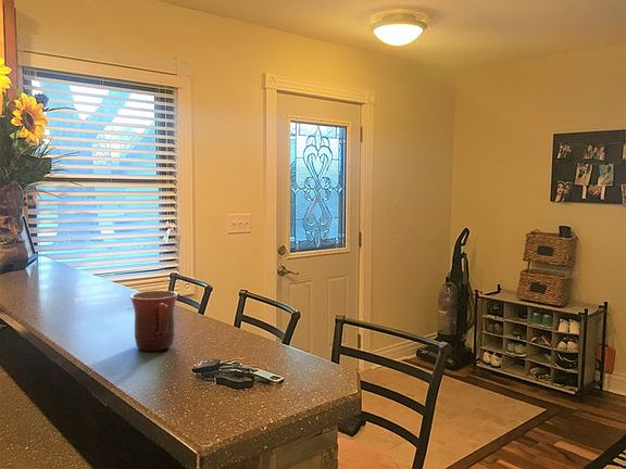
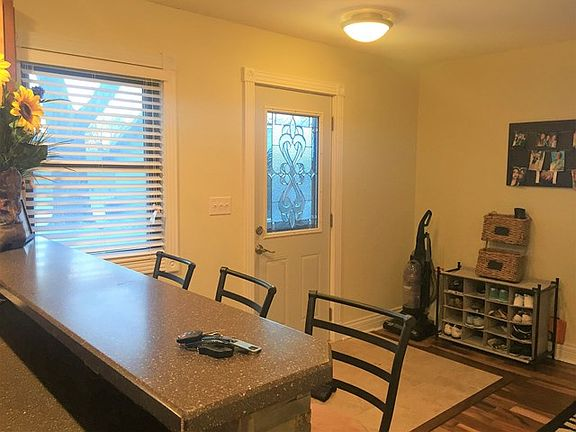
- mug [129,290,179,352]
